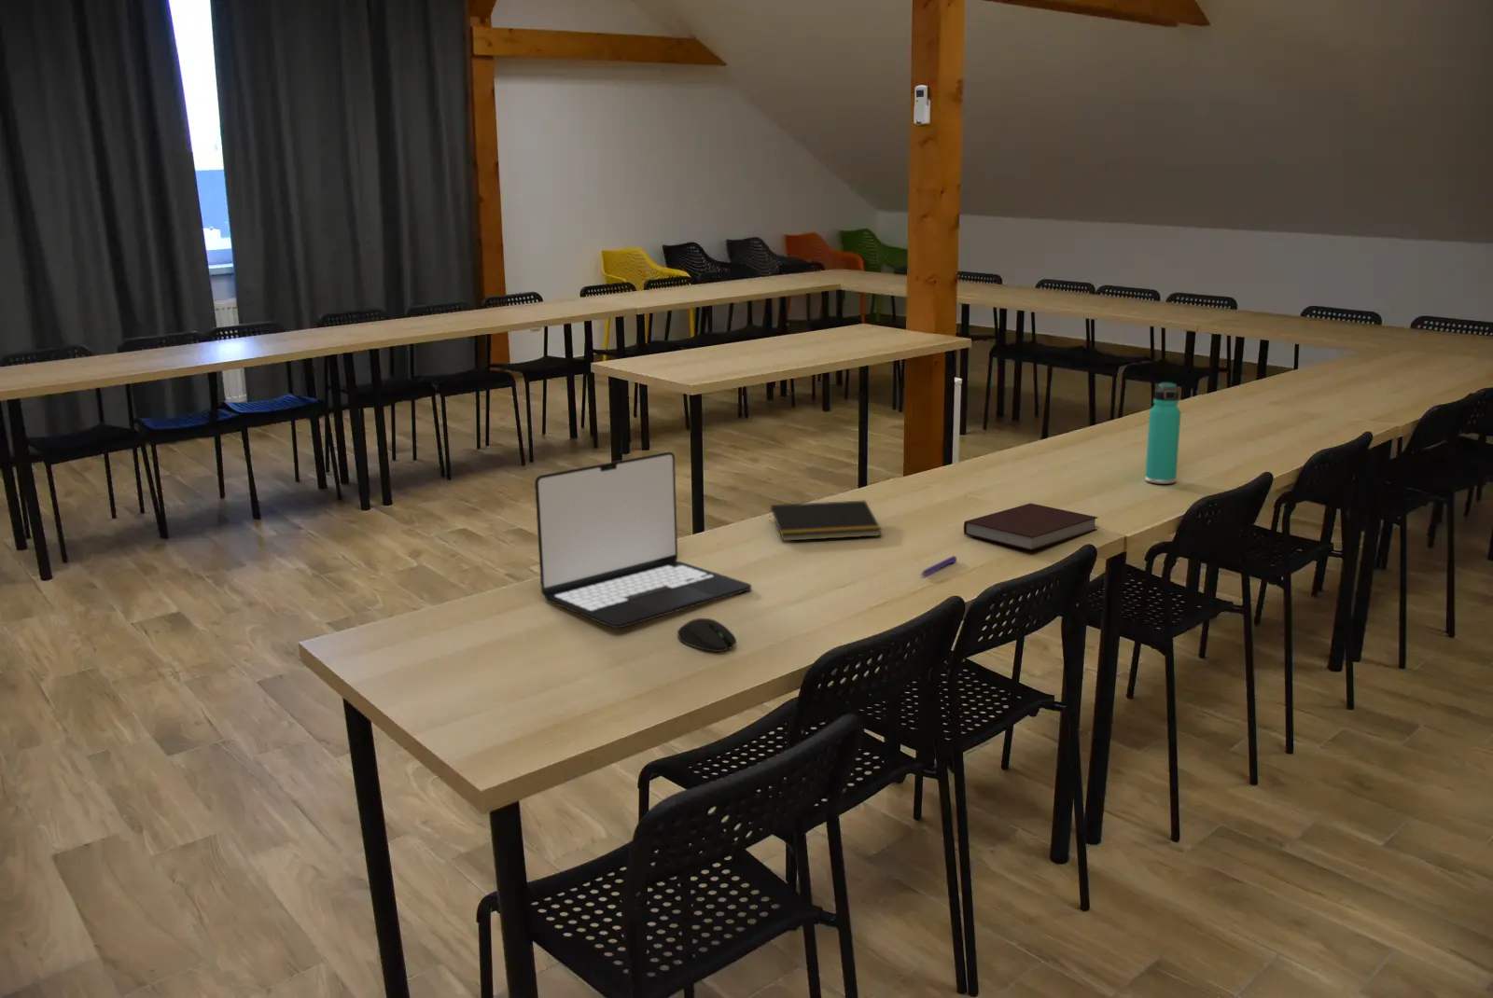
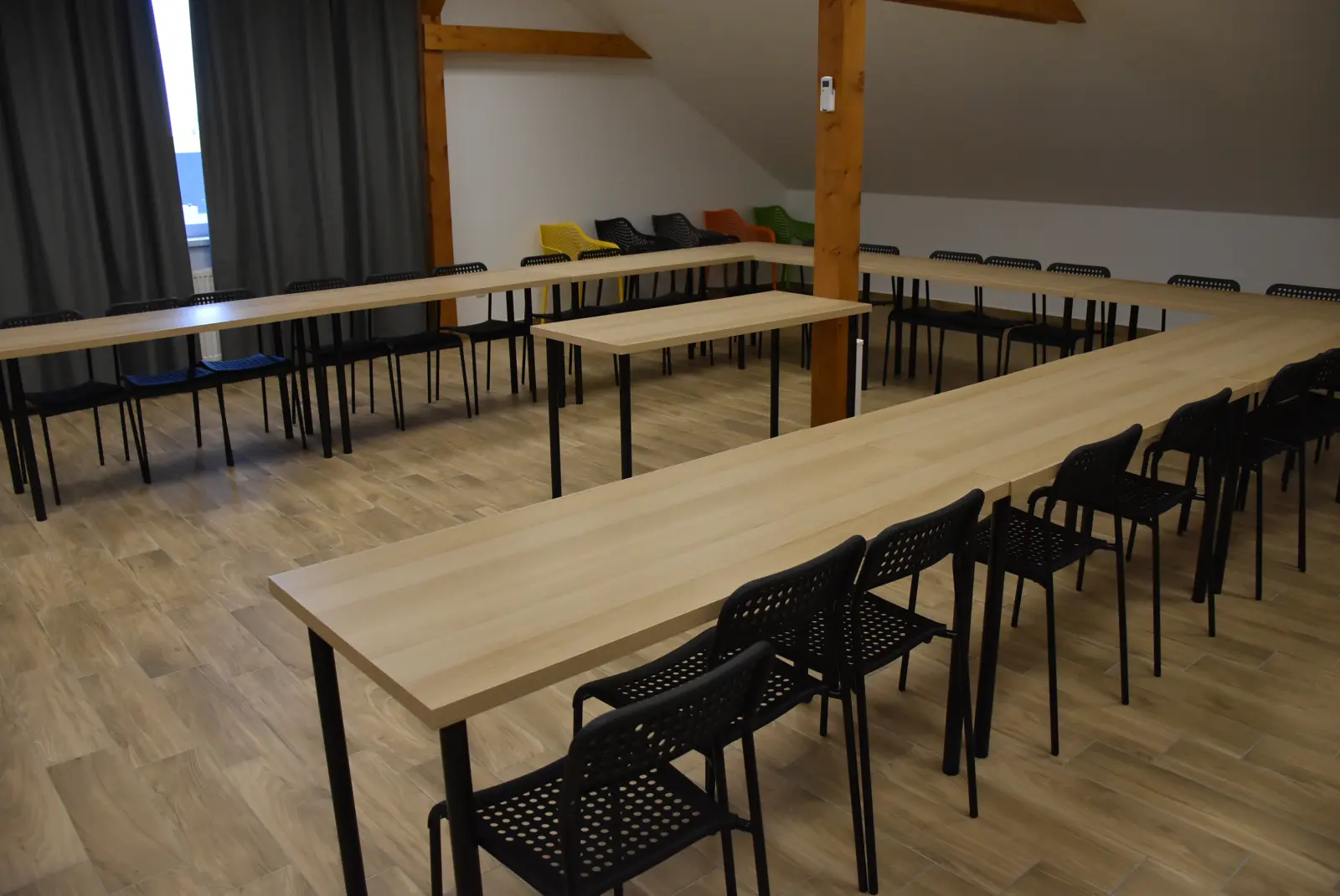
- notepad [768,500,882,542]
- pen [919,555,957,577]
- notebook [963,502,1099,551]
- computer mouse [676,617,738,653]
- thermos bottle [1144,381,1182,485]
- laptop [534,451,752,628]
